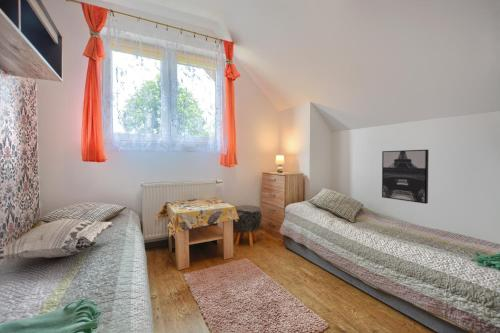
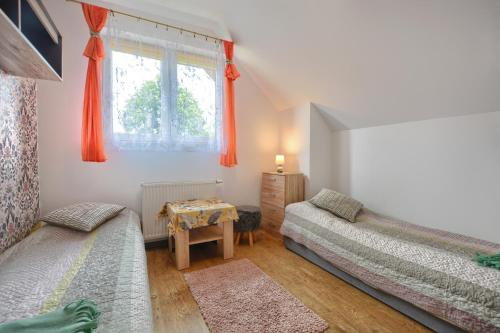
- wall art [381,149,430,205]
- decorative pillow [0,218,116,260]
